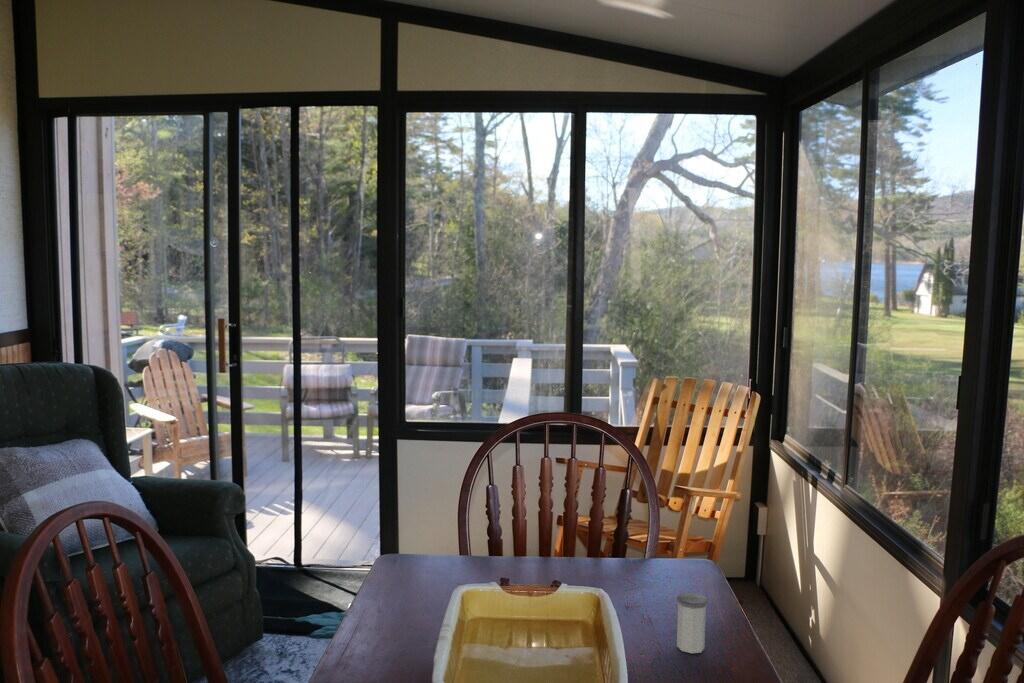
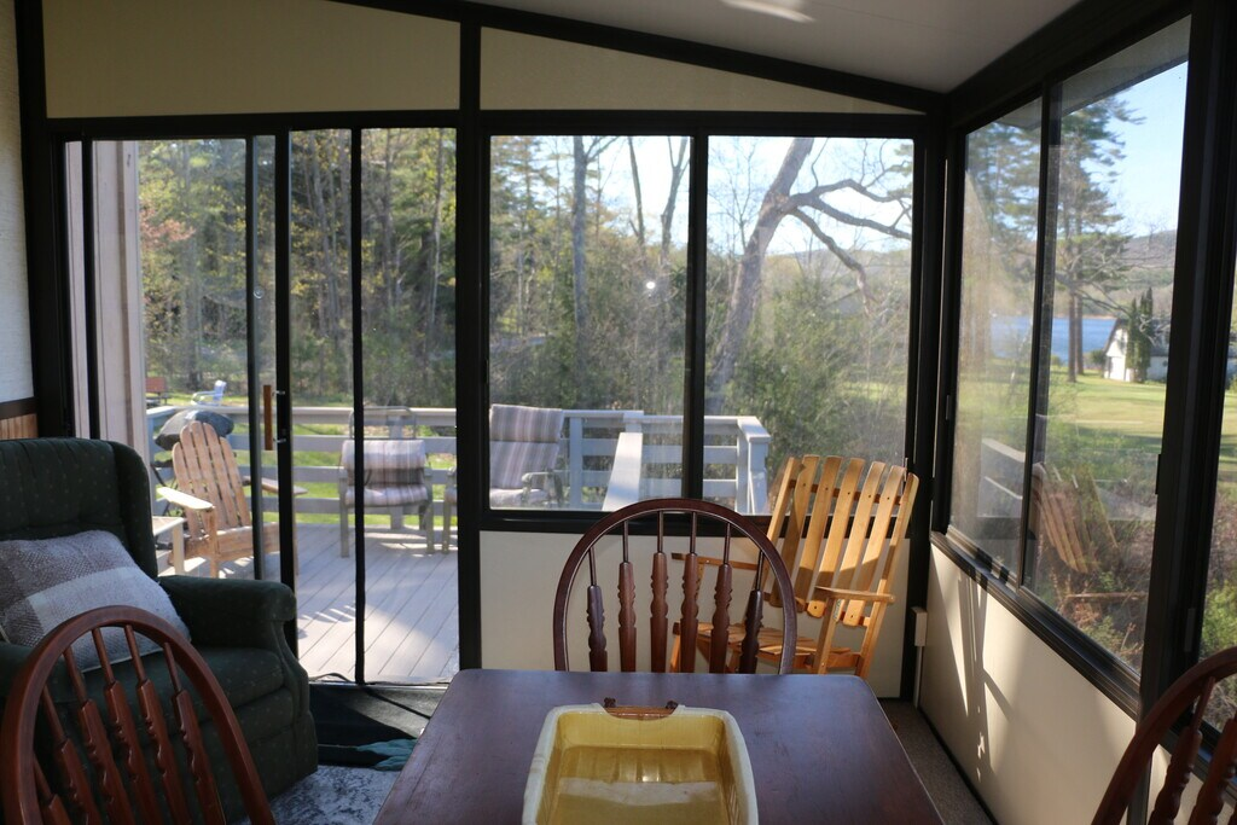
- salt shaker [676,591,708,654]
